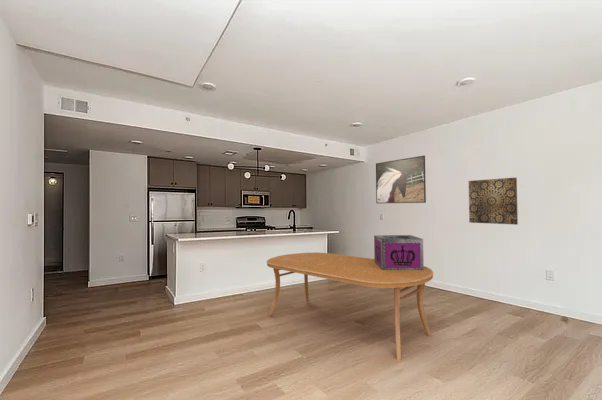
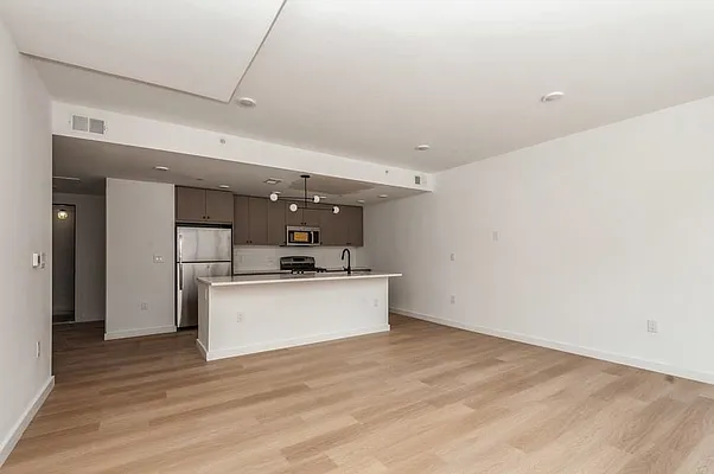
- dining table [266,252,434,361]
- decorative box [373,234,425,270]
- wall art [468,177,519,226]
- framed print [375,155,427,204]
